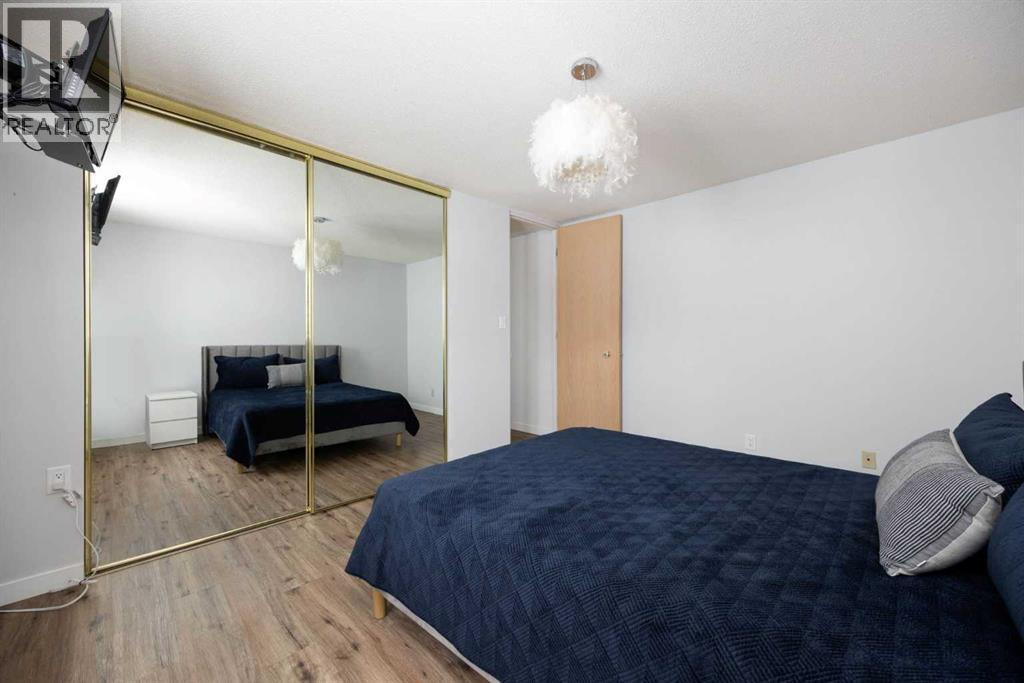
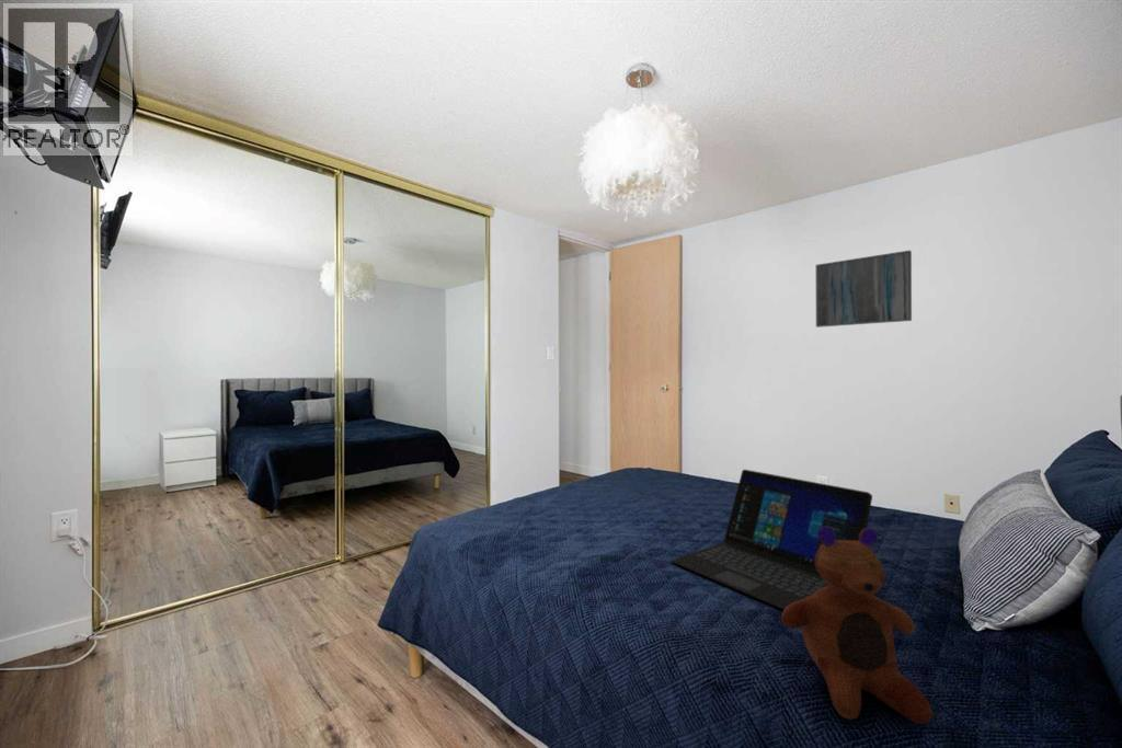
+ wall art [815,250,913,329]
+ toy [780,527,934,725]
+ laptop [669,469,873,610]
